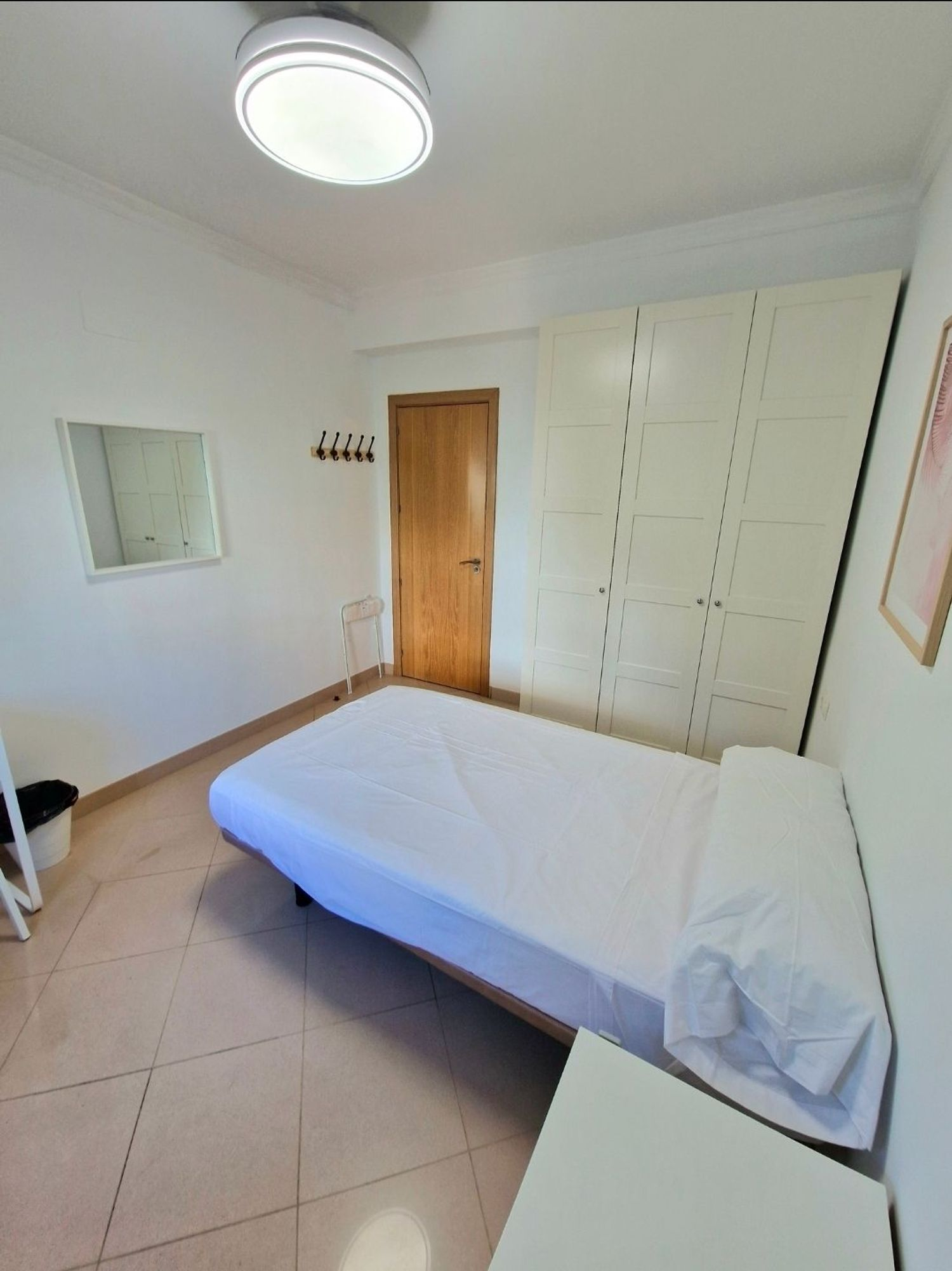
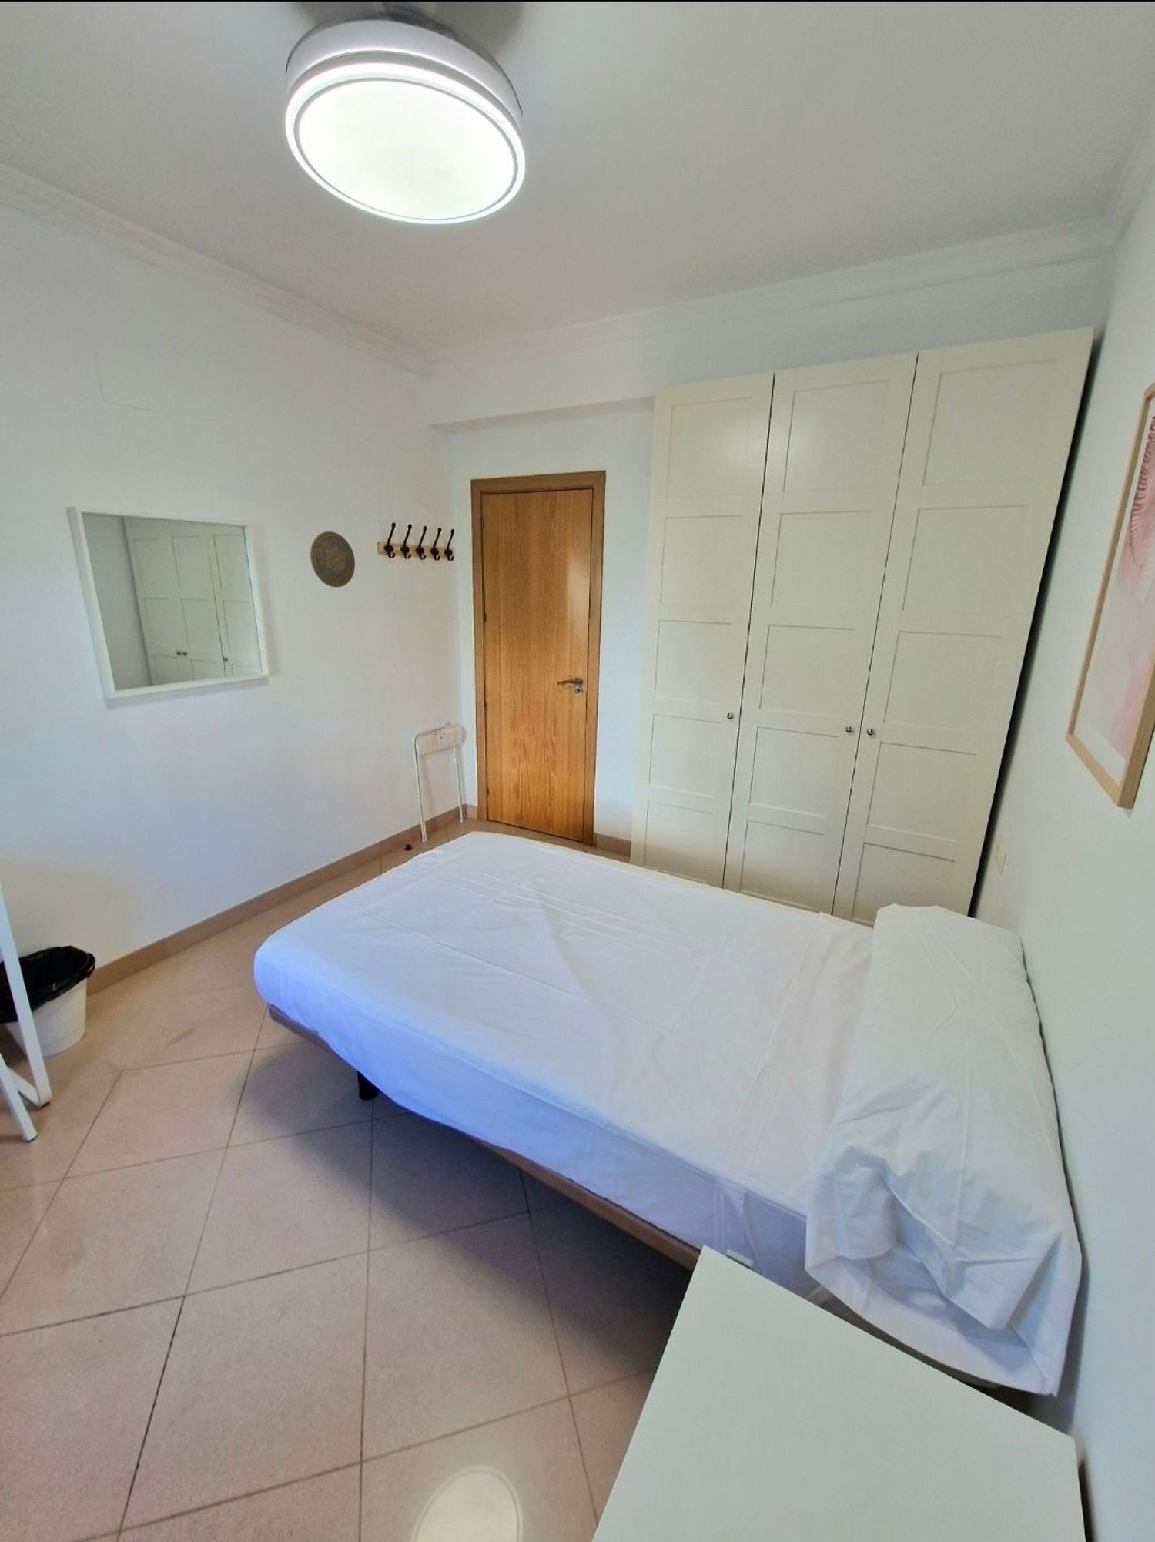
+ decorative plate [309,530,355,588]
